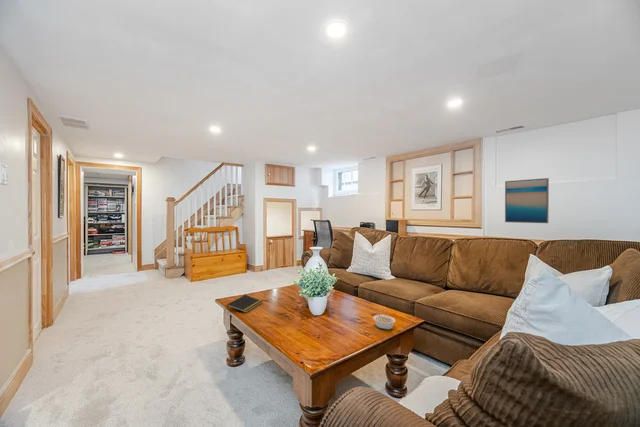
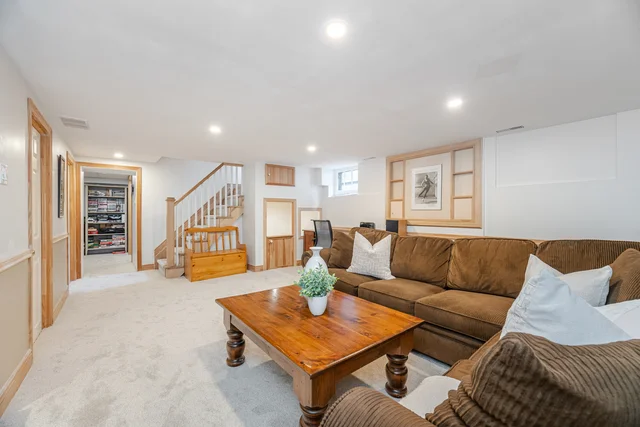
- wall art [504,177,550,224]
- notepad [226,294,263,314]
- legume [372,311,396,330]
